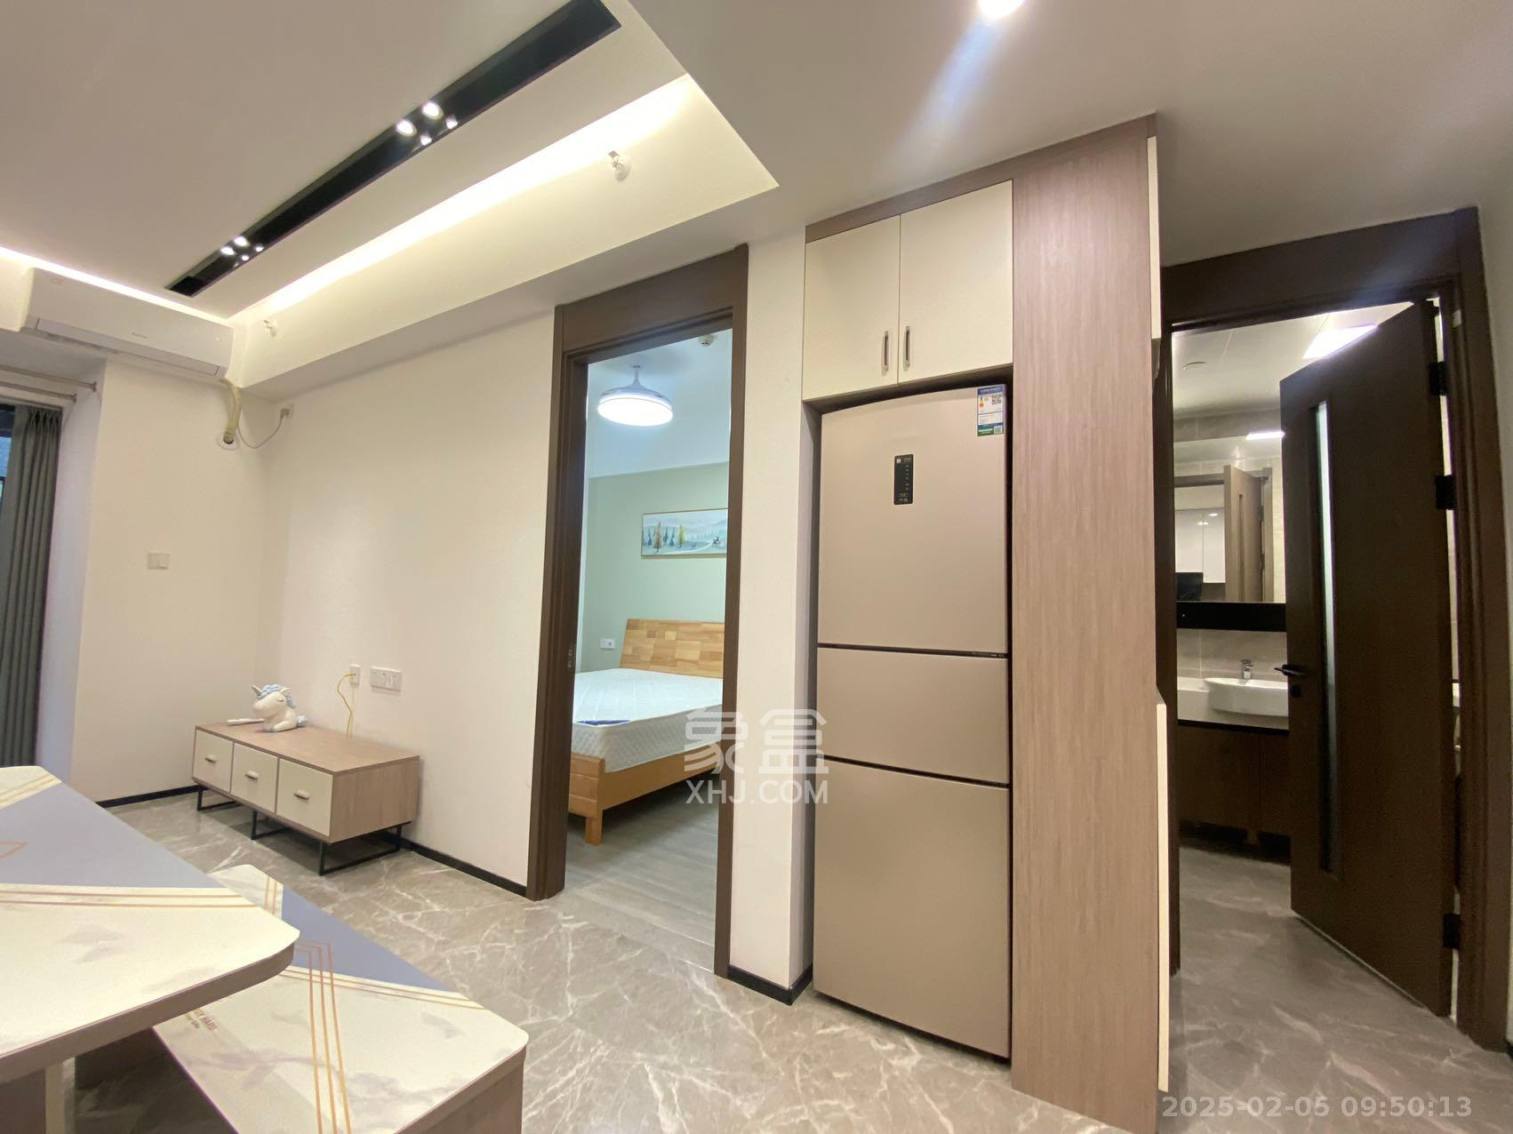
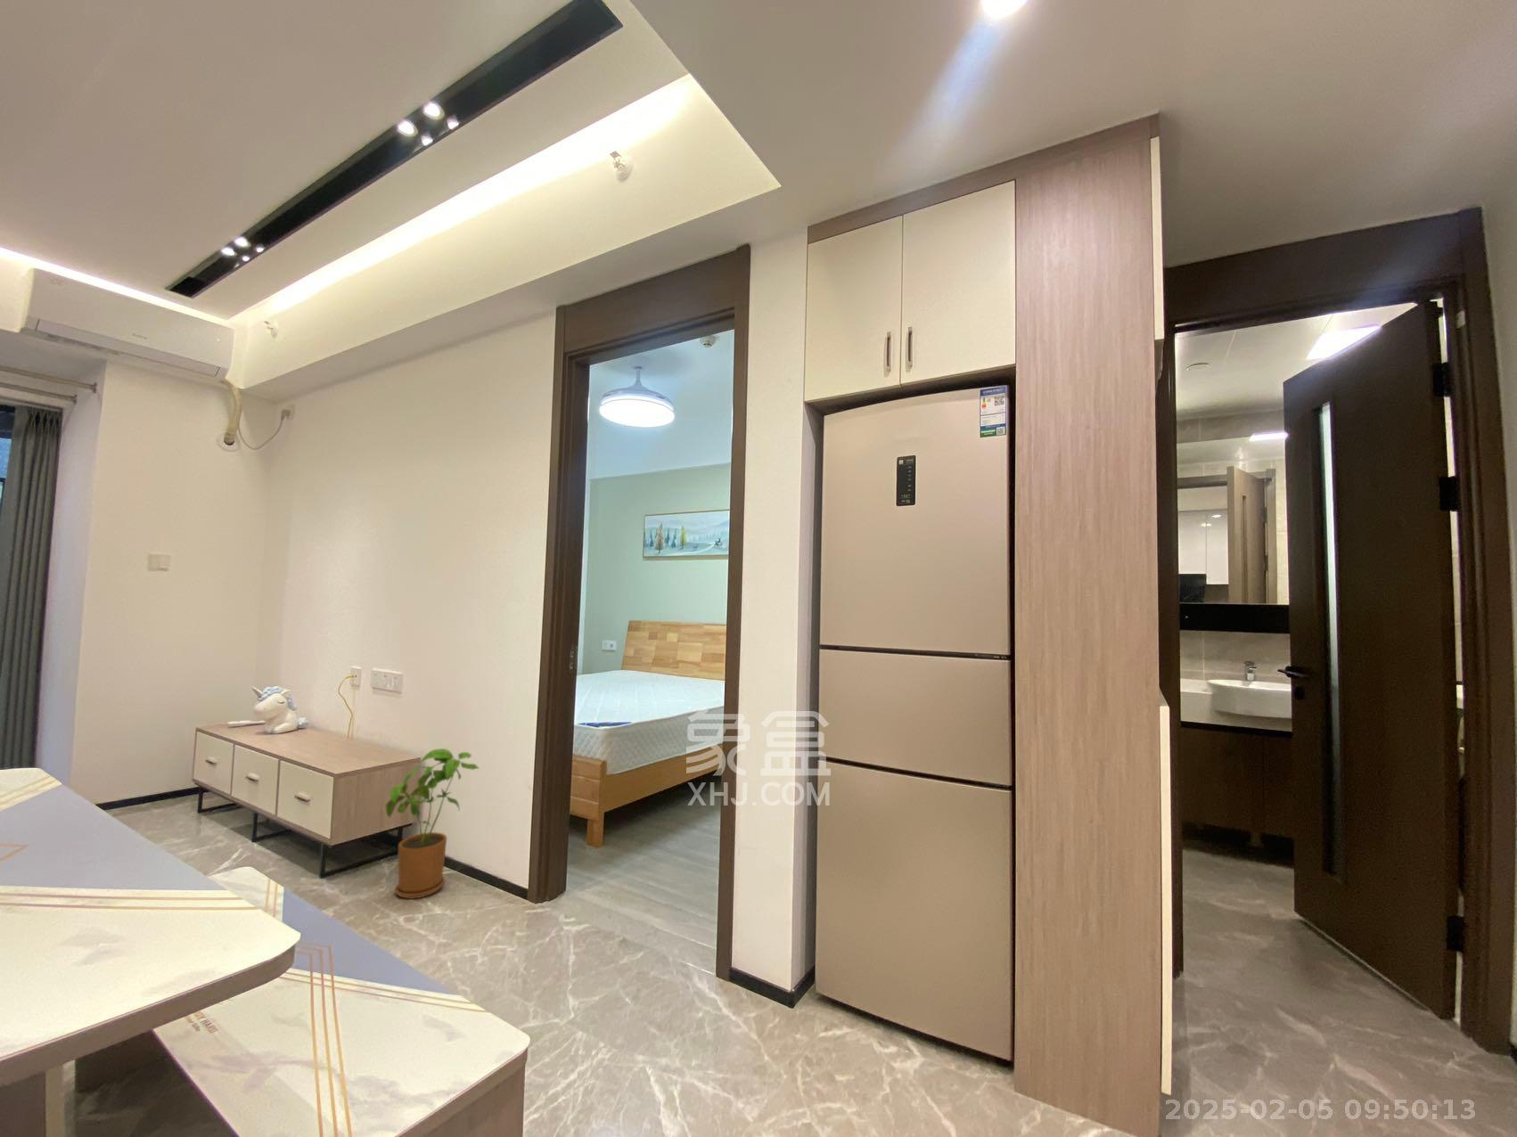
+ house plant [385,748,480,901]
